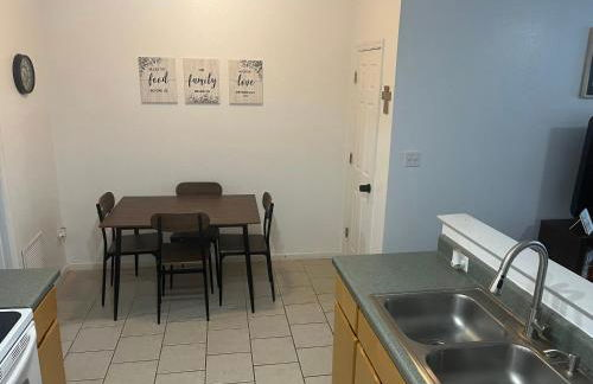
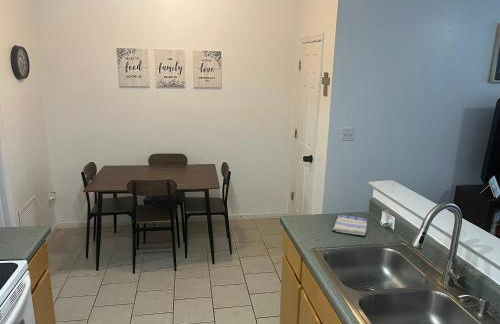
+ dish towel [331,213,368,236]
